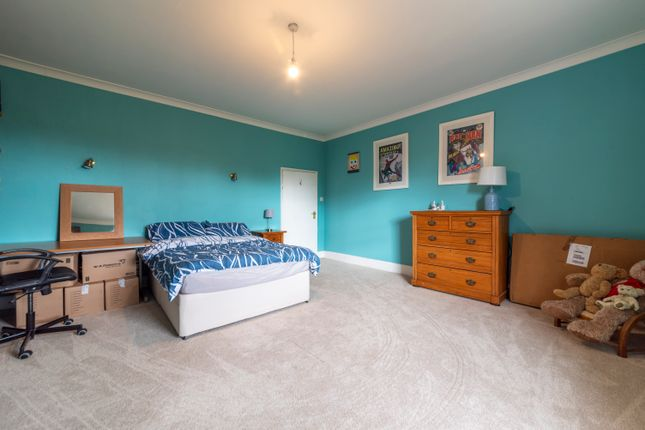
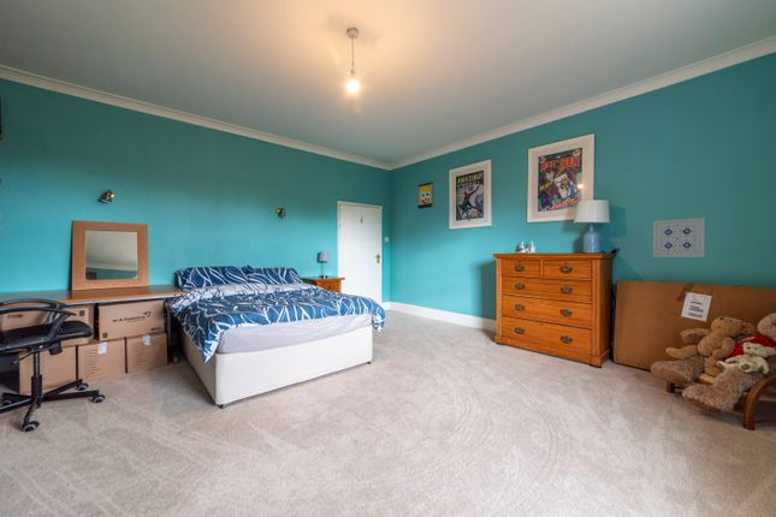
+ wall art [652,216,706,258]
